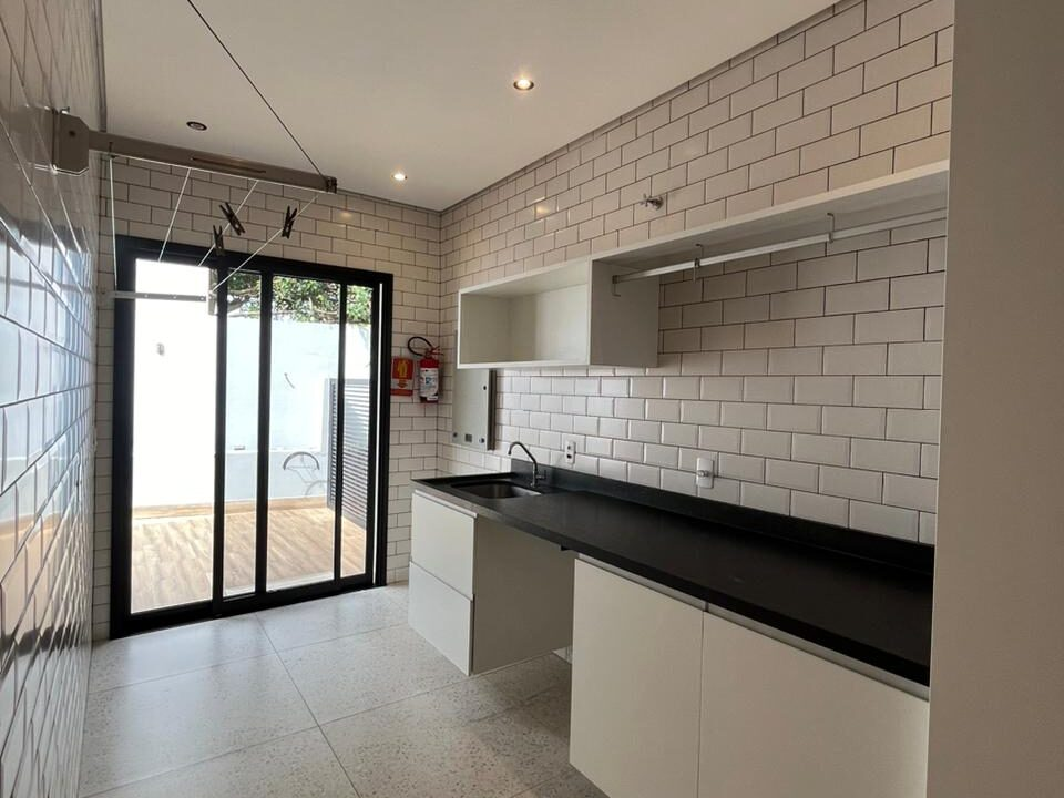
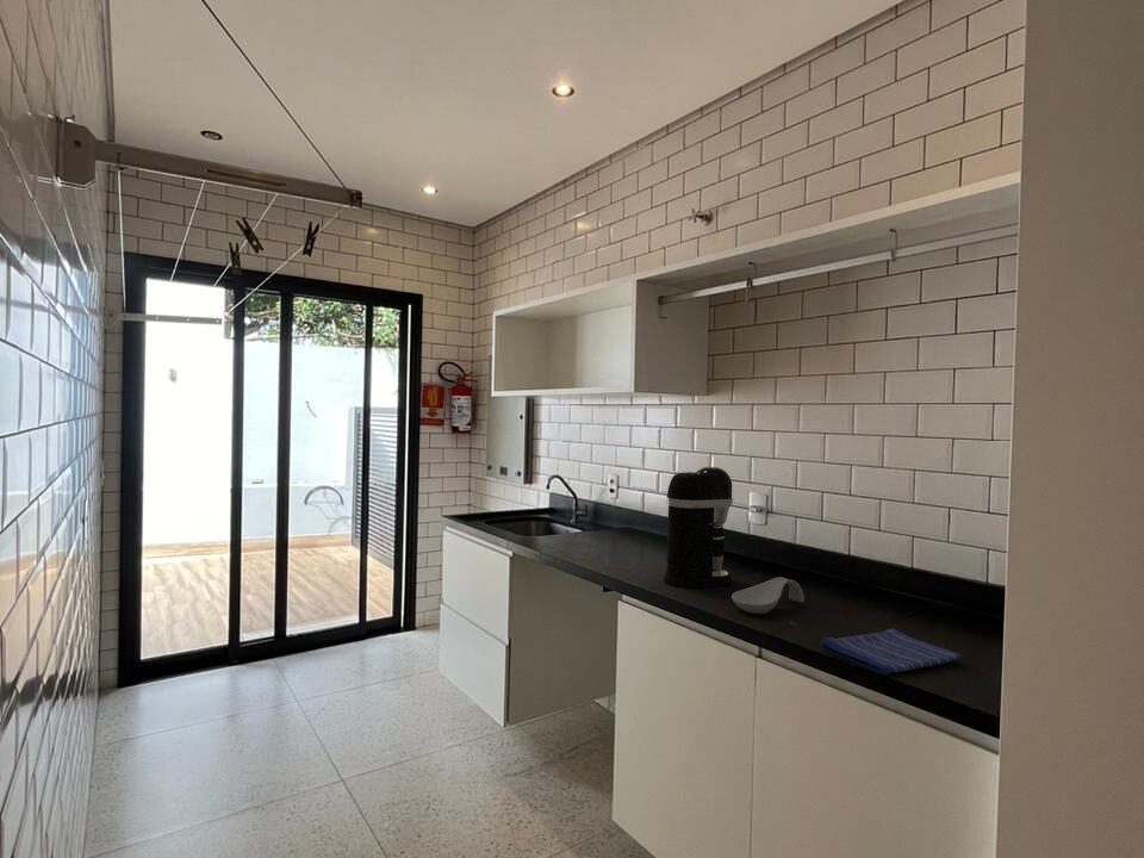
+ dish towel [819,627,964,676]
+ spoon rest [730,576,806,615]
+ coffee maker [663,466,734,589]
